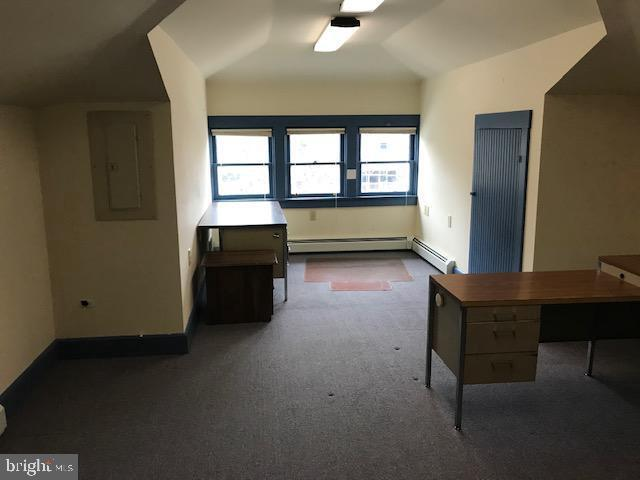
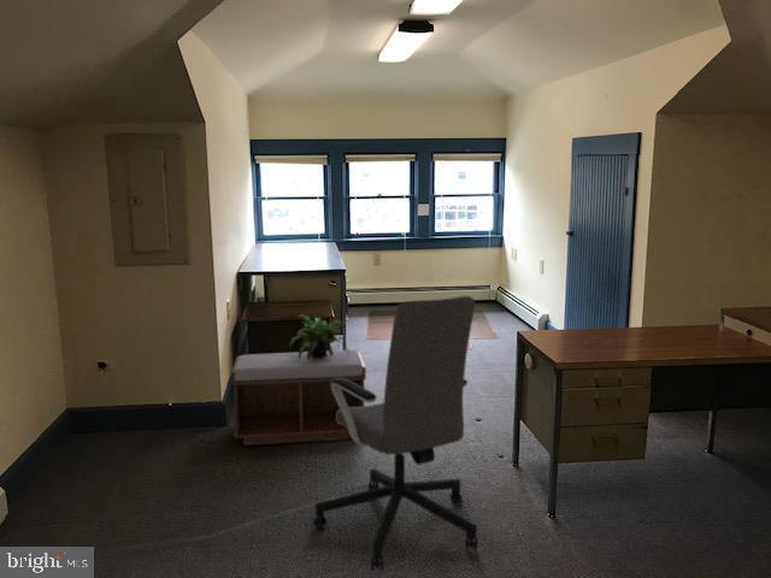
+ bench [230,349,367,447]
+ office chair [312,295,479,572]
+ potted plant [288,313,349,360]
